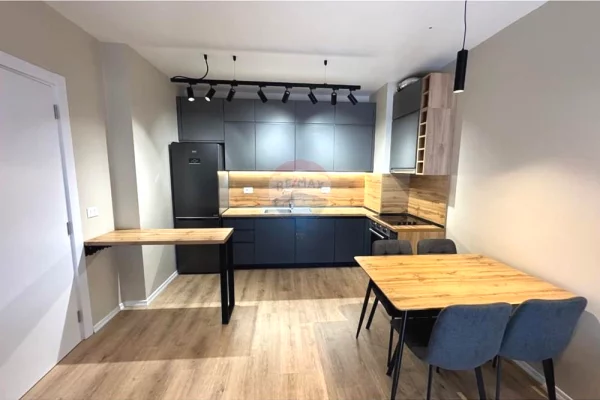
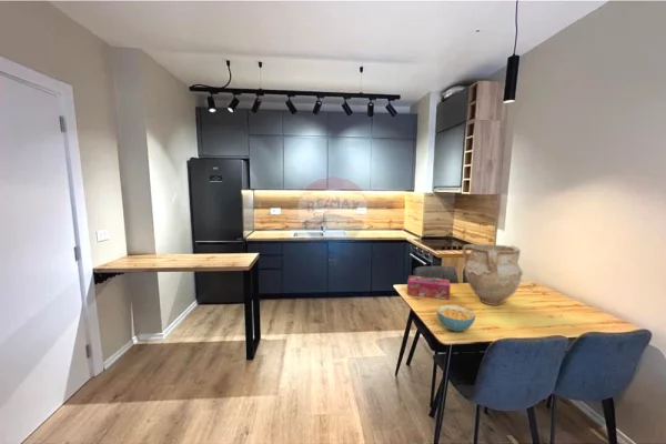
+ cereal bowl [435,304,476,333]
+ tissue box [406,274,452,301]
+ vase [462,243,524,306]
